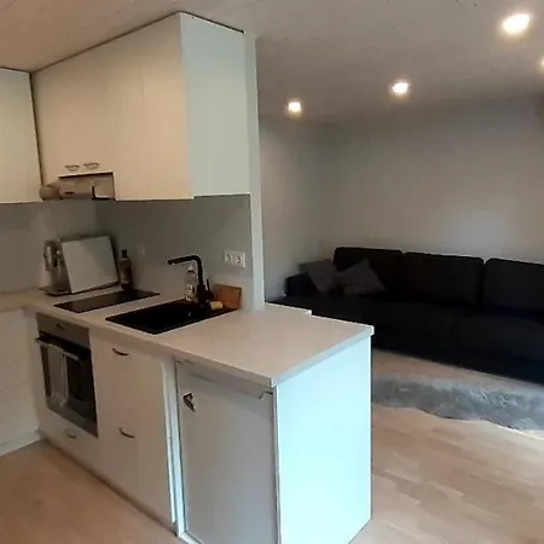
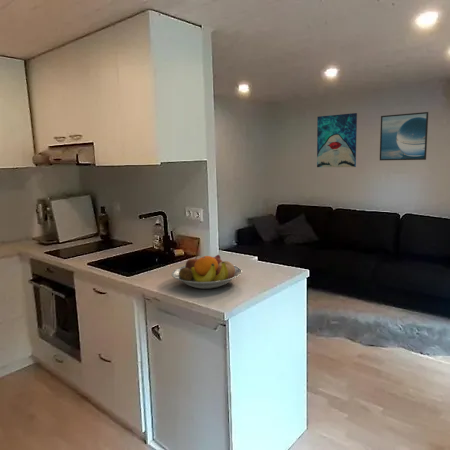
+ wall art [316,112,358,168]
+ fruit bowl [171,254,243,290]
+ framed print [379,111,429,161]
